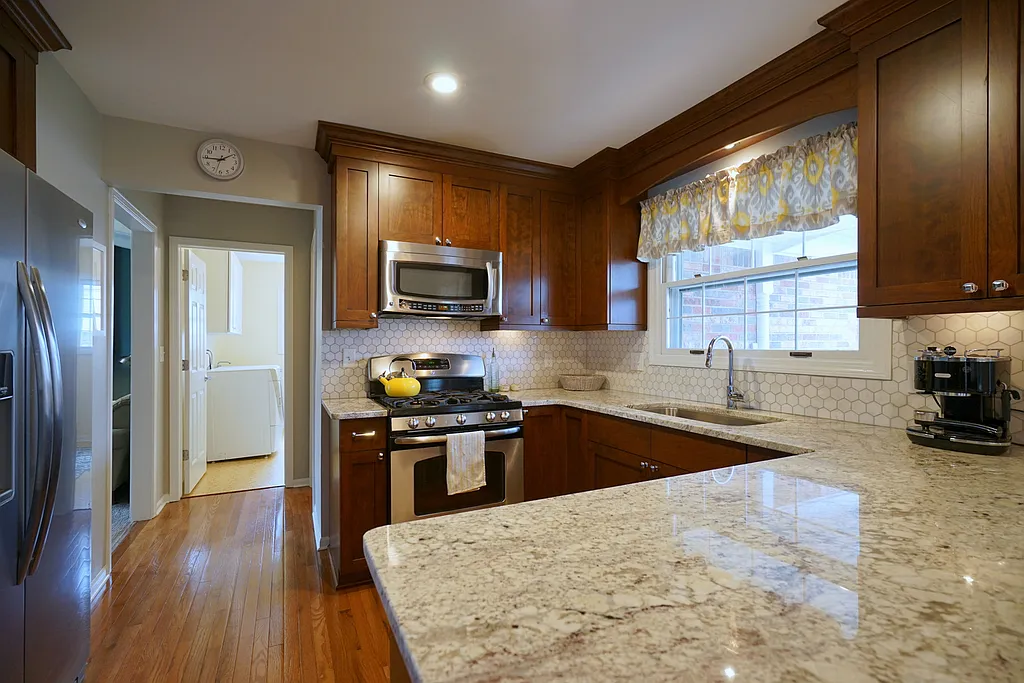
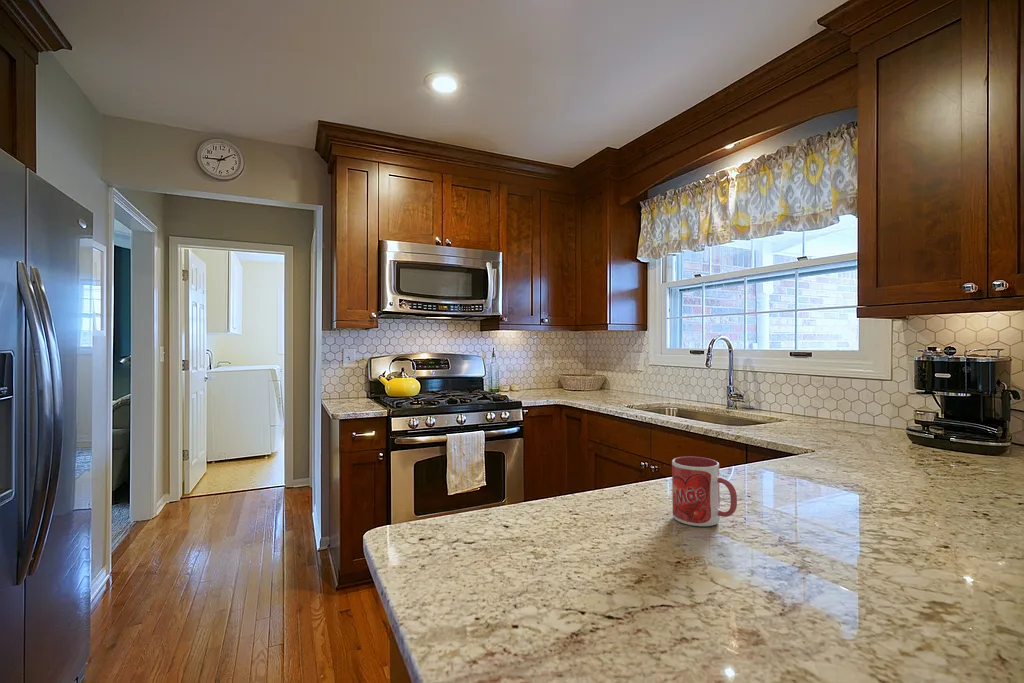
+ mug [671,456,738,527]
